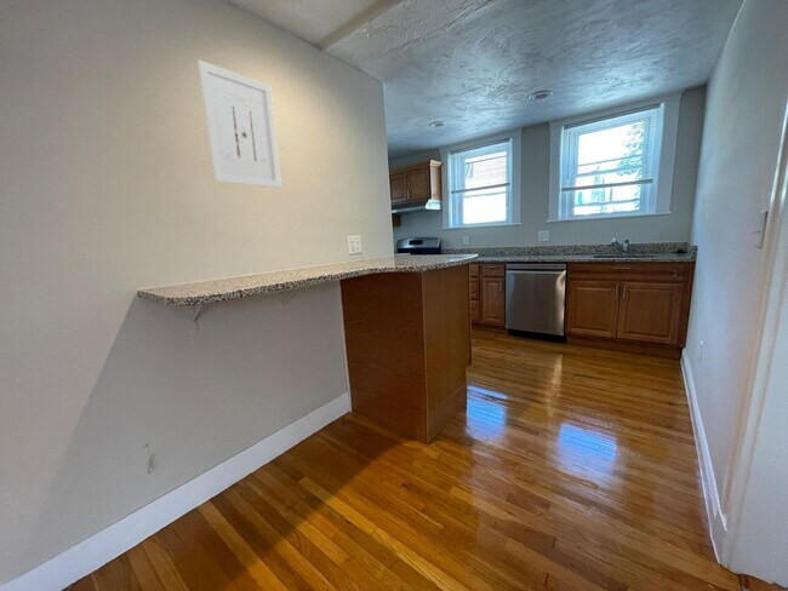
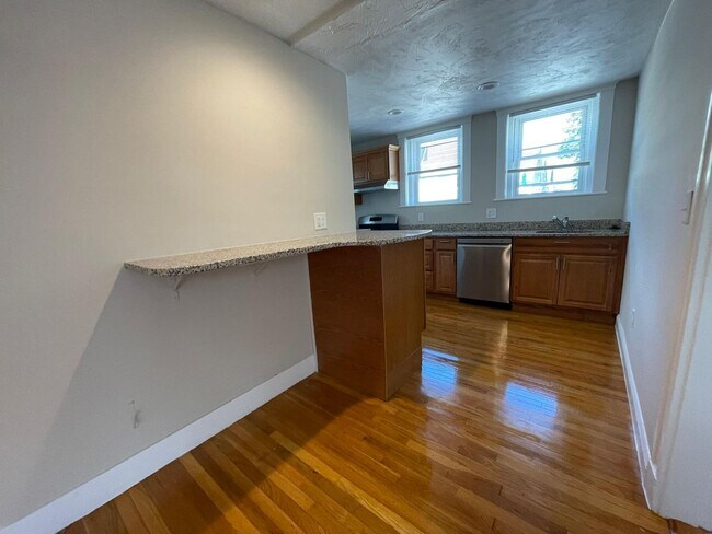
- wall art [196,59,282,189]
